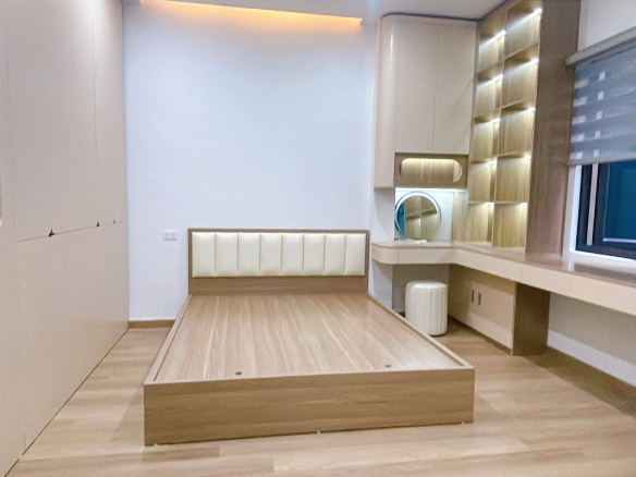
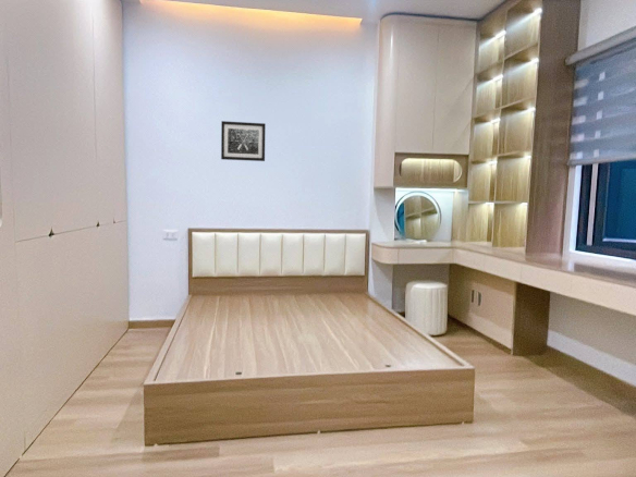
+ wall art [220,120,267,162]
